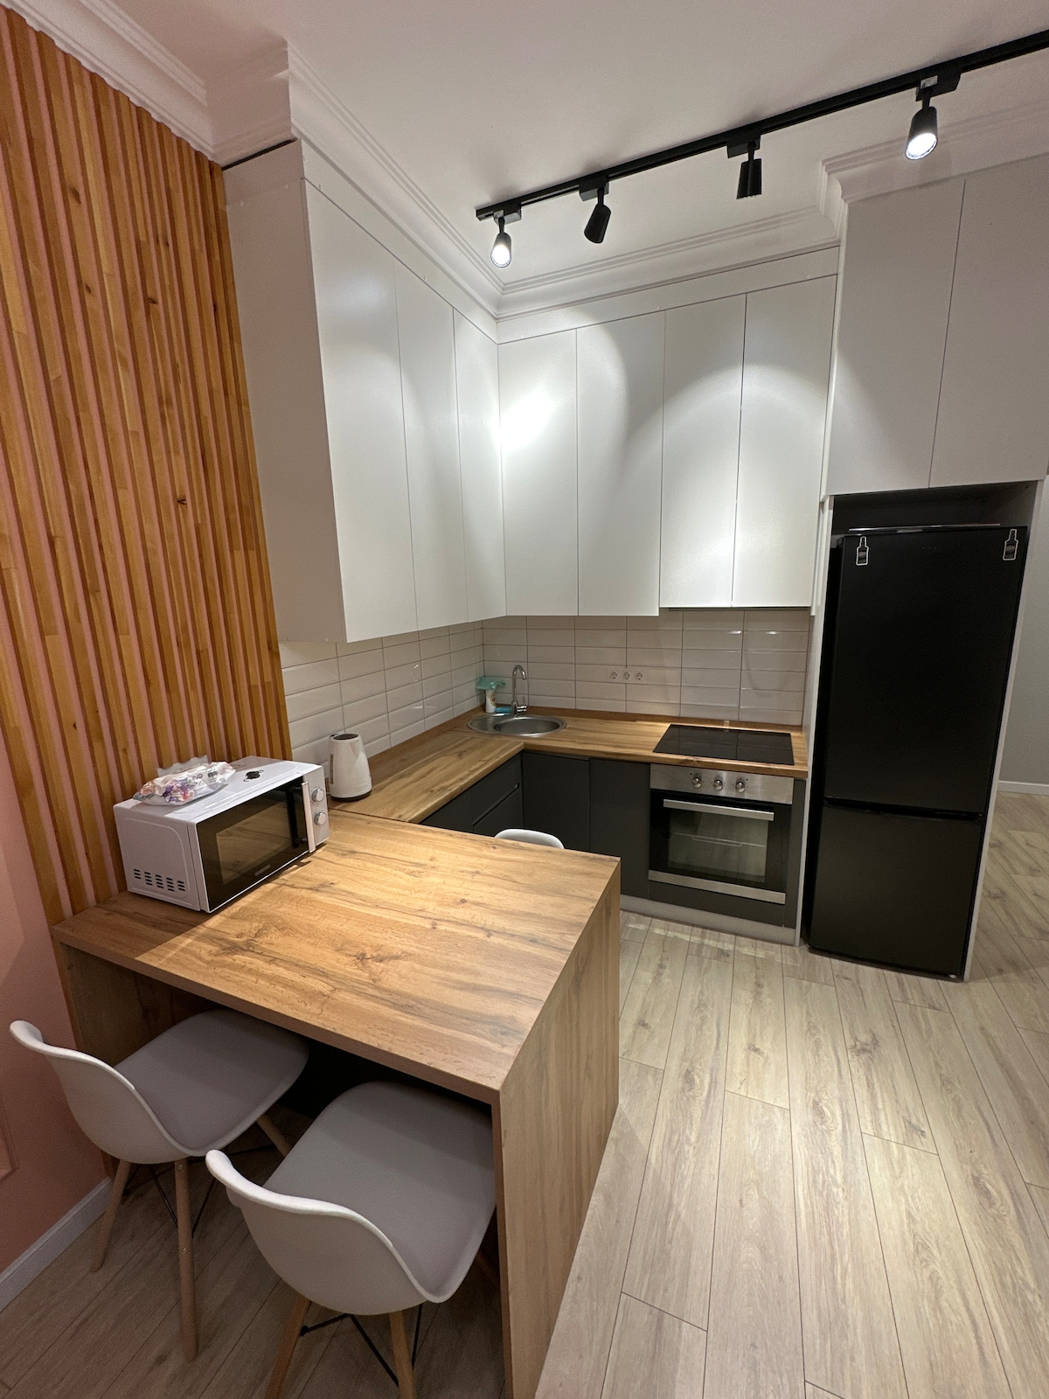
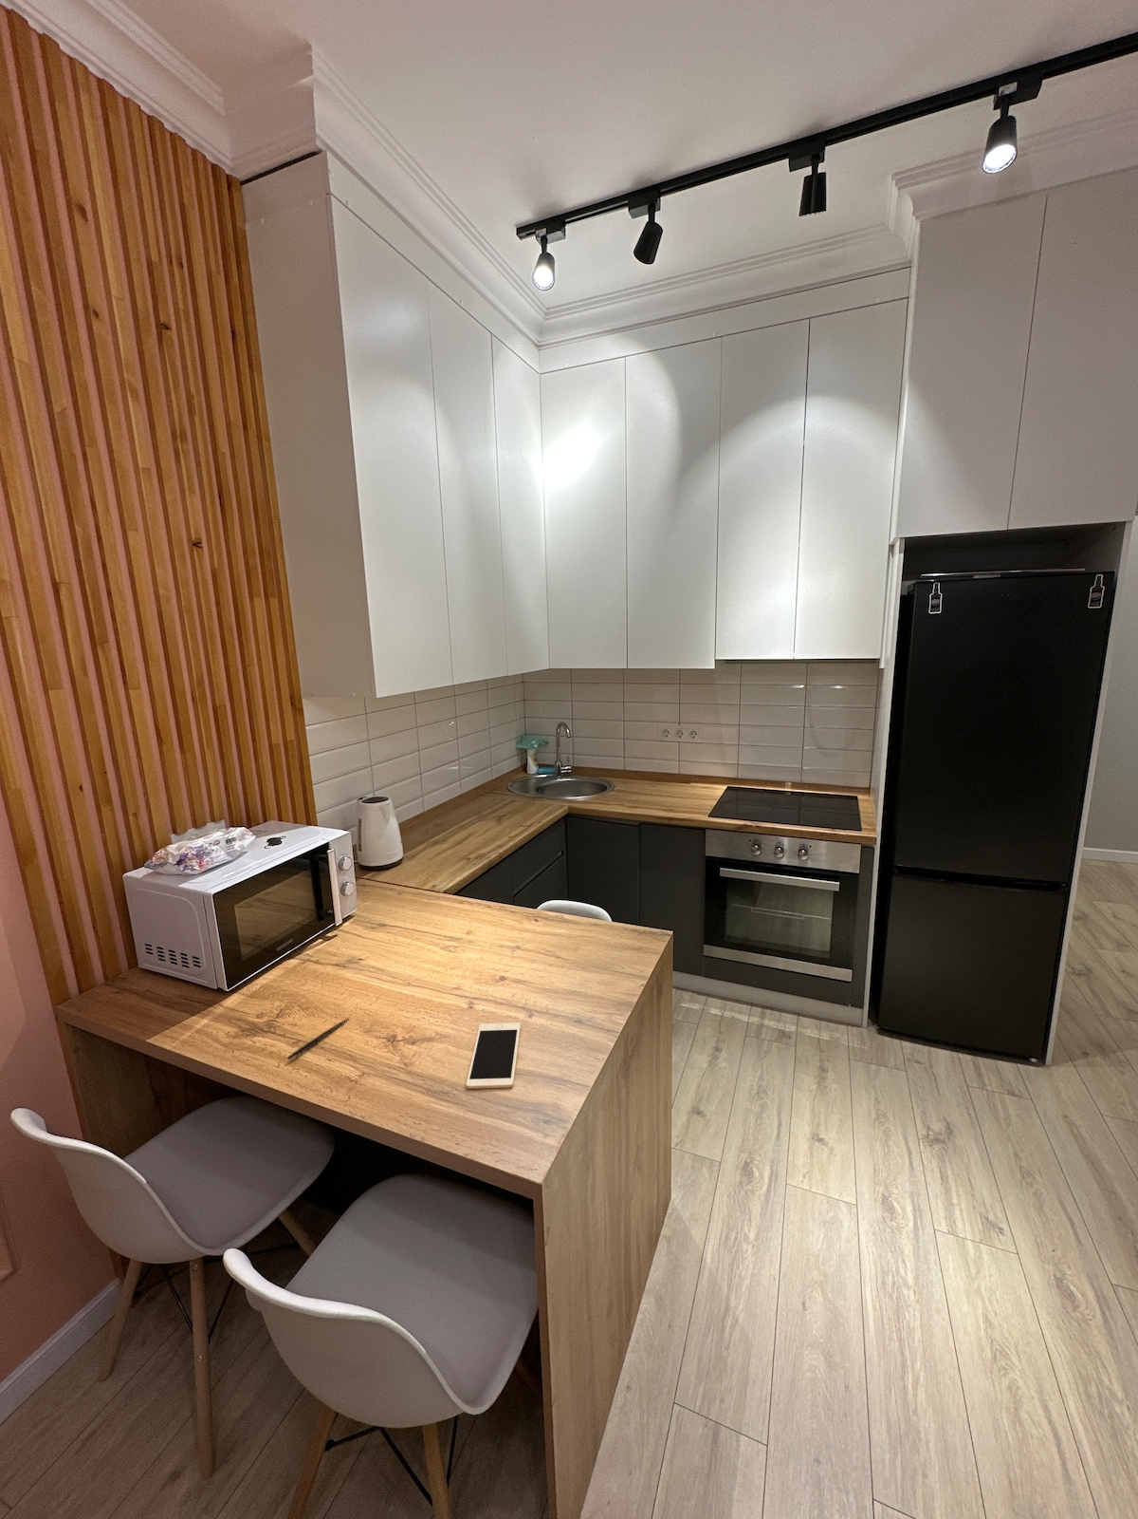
+ cell phone [466,1021,521,1090]
+ pen [287,1017,350,1061]
